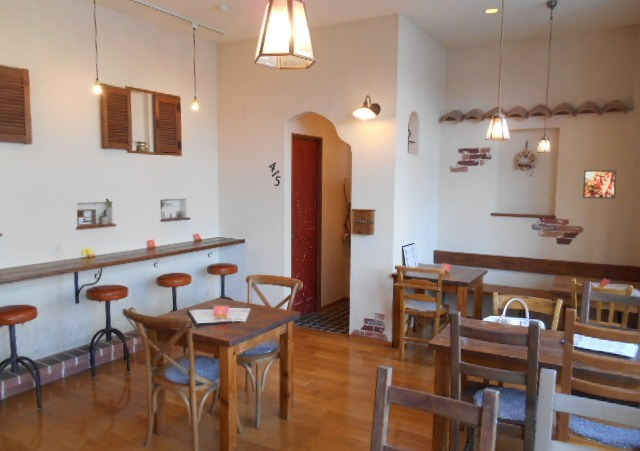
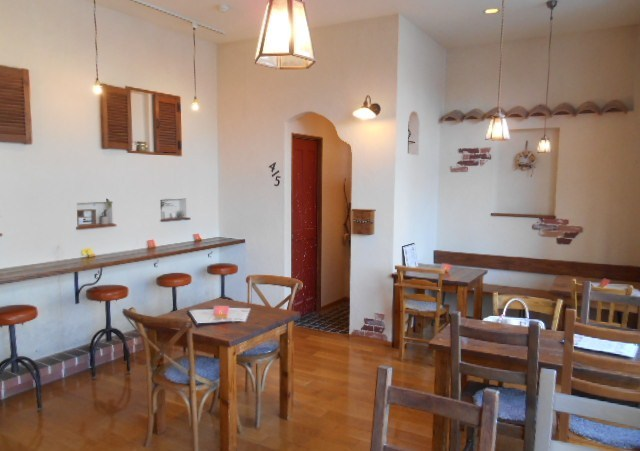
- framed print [582,169,618,200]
